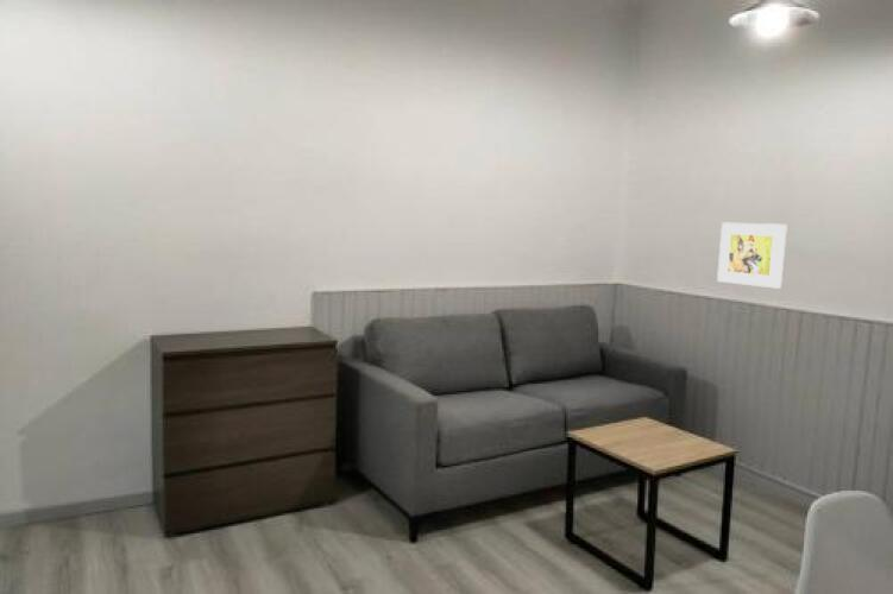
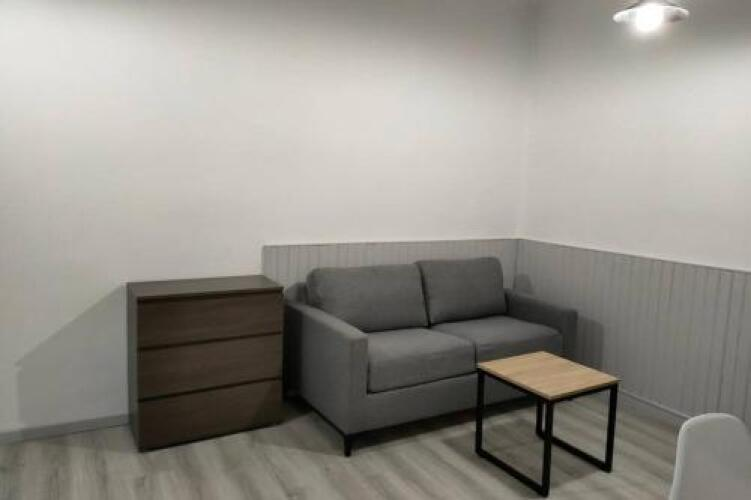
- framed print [716,221,788,290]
